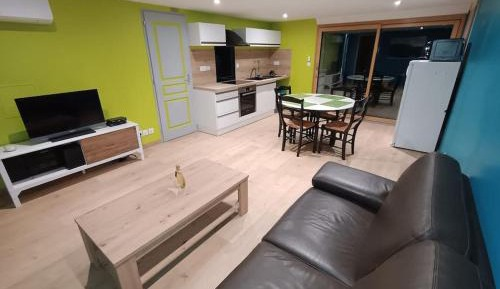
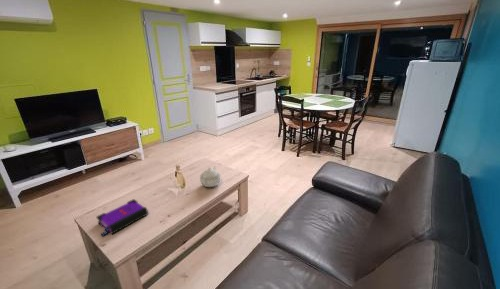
+ board game [95,198,149,237]
+ teapot [199,165,221,188]
